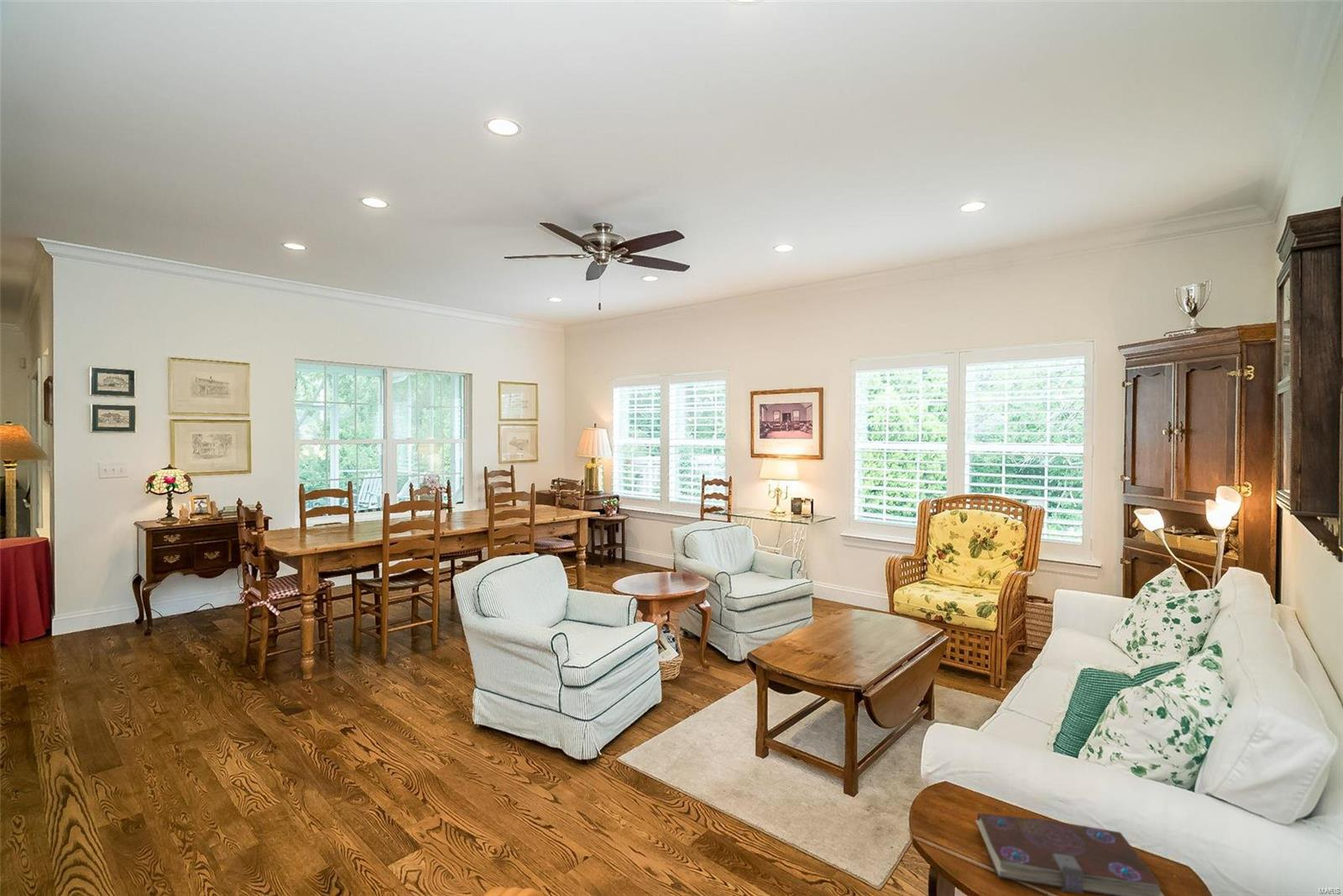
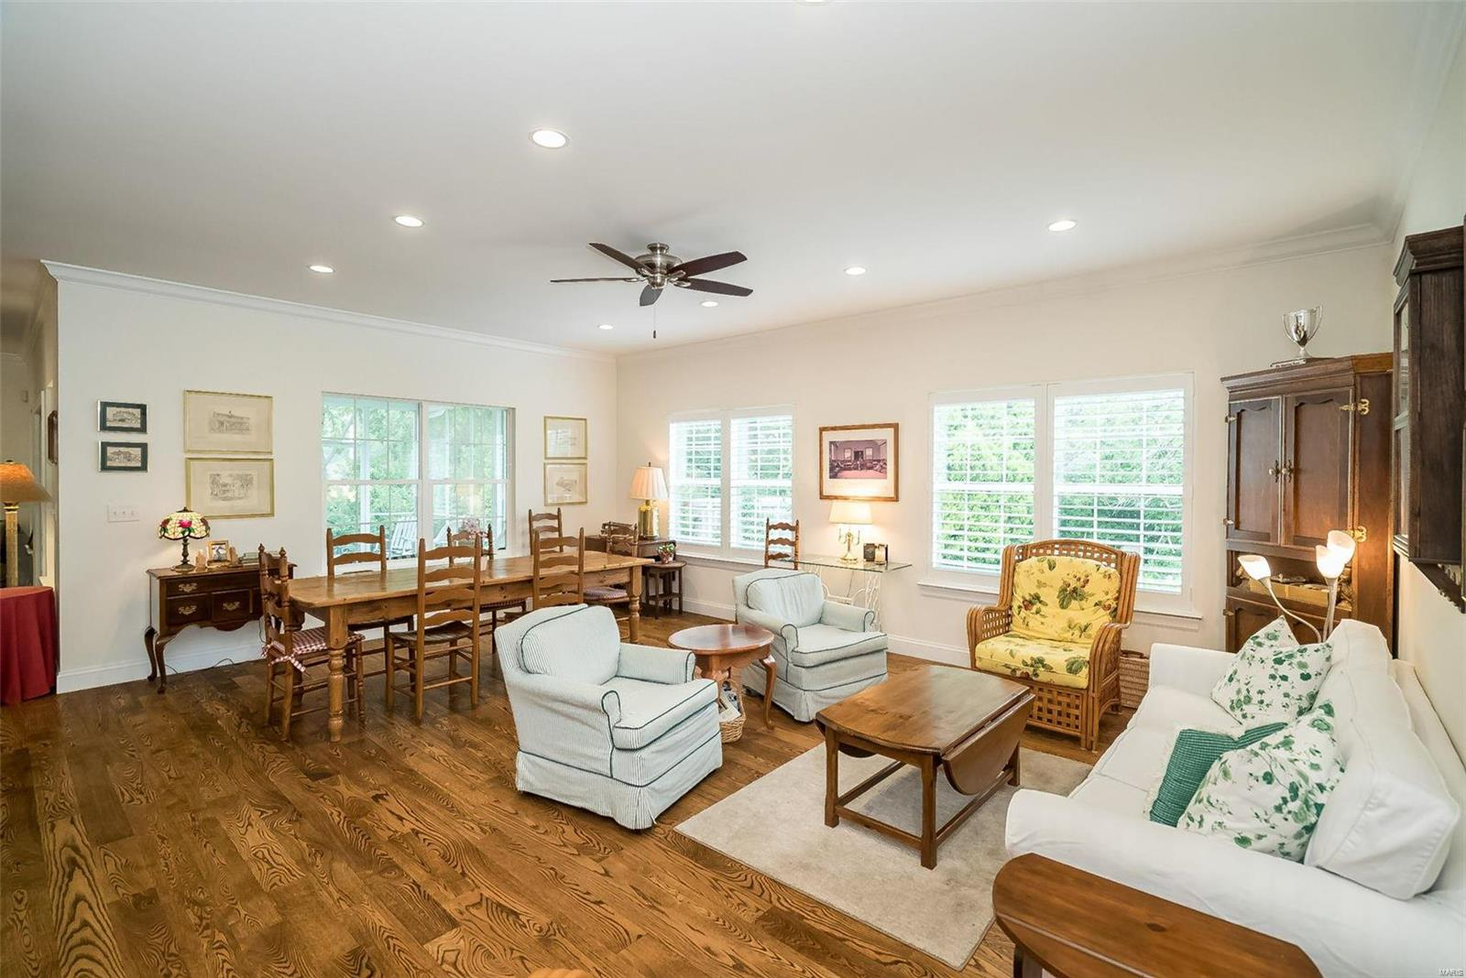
- book [975,812,1165,896]
